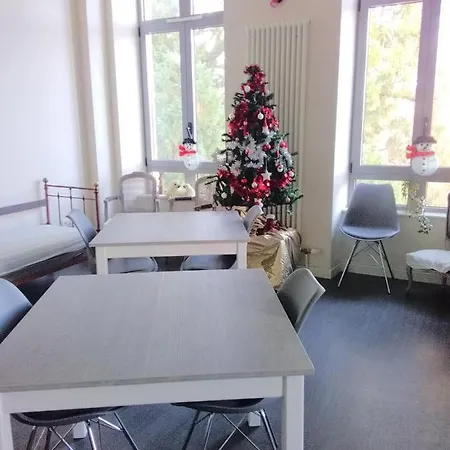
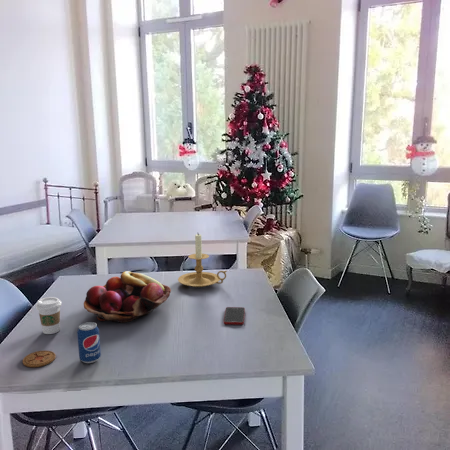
+ candle holder [177,233,228,288]
+ beverage can [76,321,102,364]
+ coaster [22,349,57,368]
+ cell phone [223,306,246,326]
+ coffee cup [35,296,63,335]
+ fruit basket [83,270,172,323]
